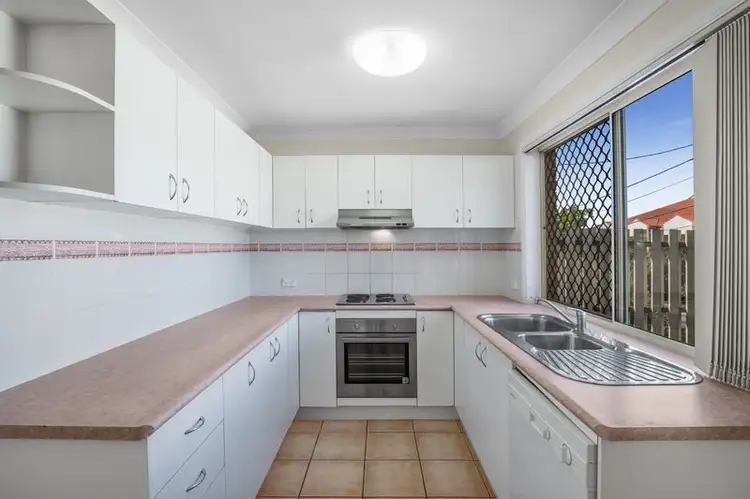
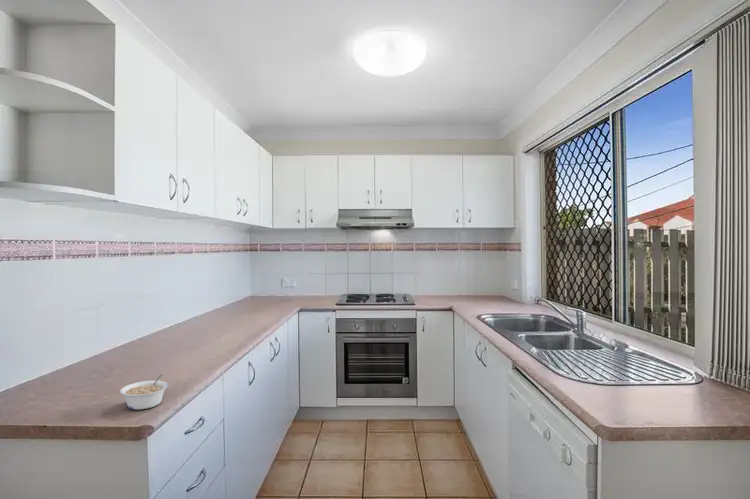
+ legume [119,373,169,411]
